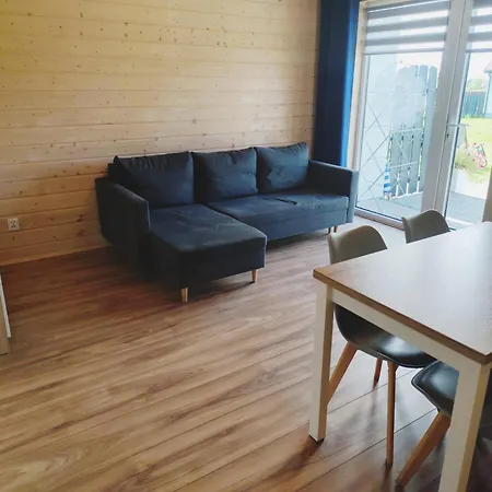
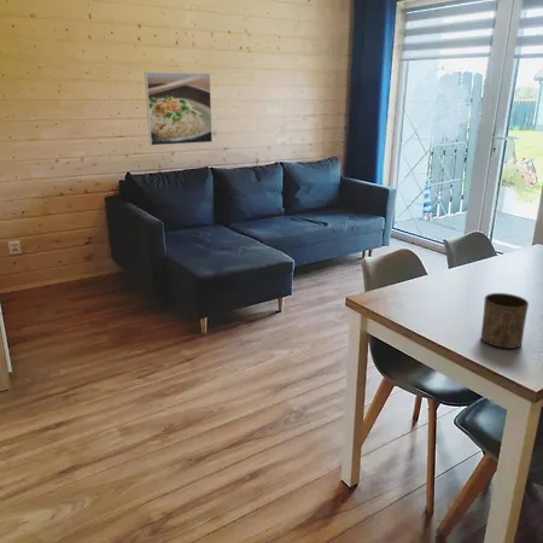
+ cup [480,292,530,350]
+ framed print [144,71,214,147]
